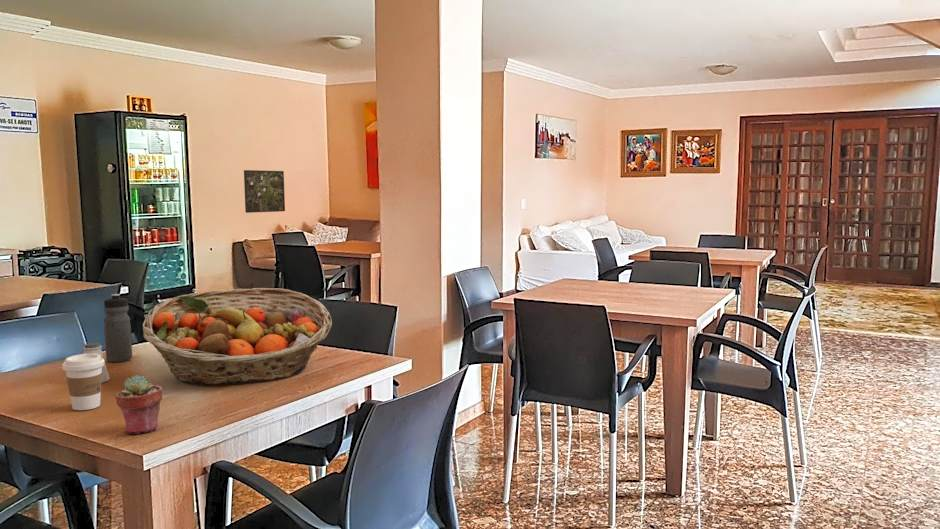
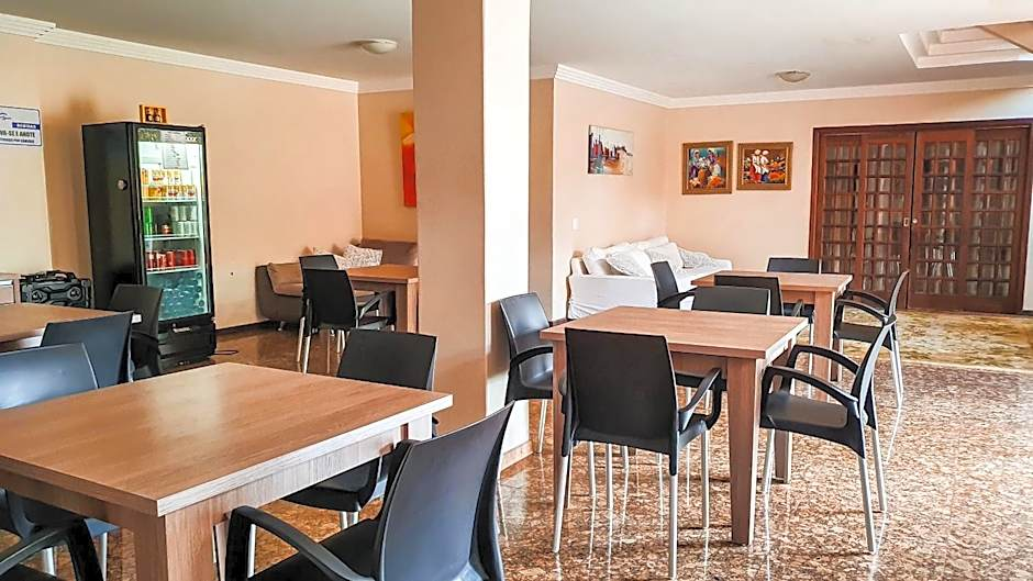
- coffee cup [61,353,106,411]
- fruit basket [142,287,333,387]
- water bottle [103,293,133,363]
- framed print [243,169,286,214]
- potted succulent [114,374,163,435]
- saltshaker [82,342,111,383]
